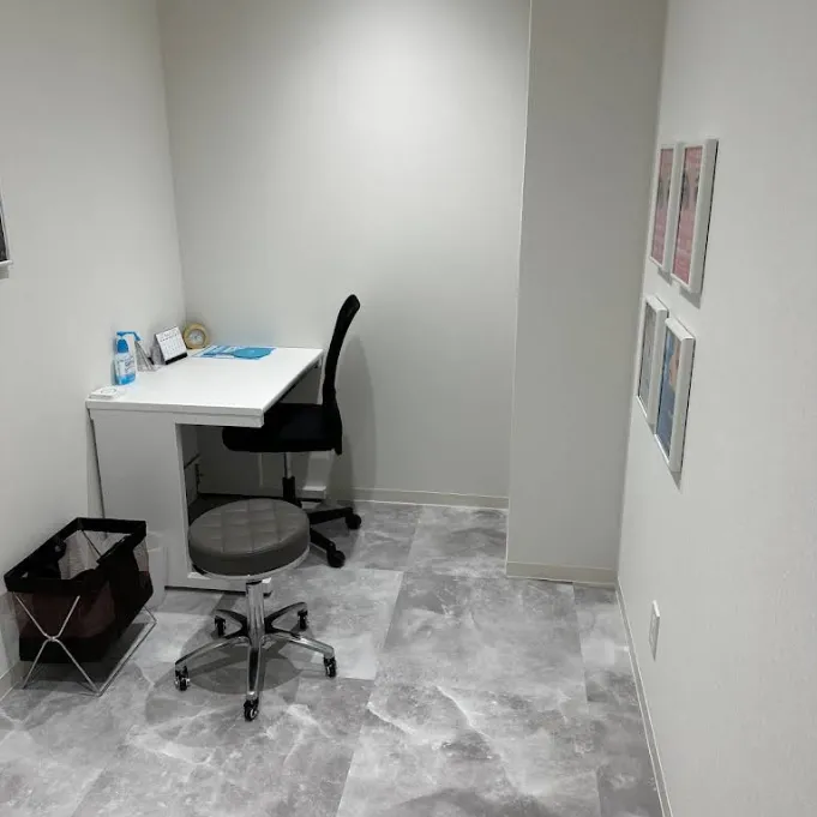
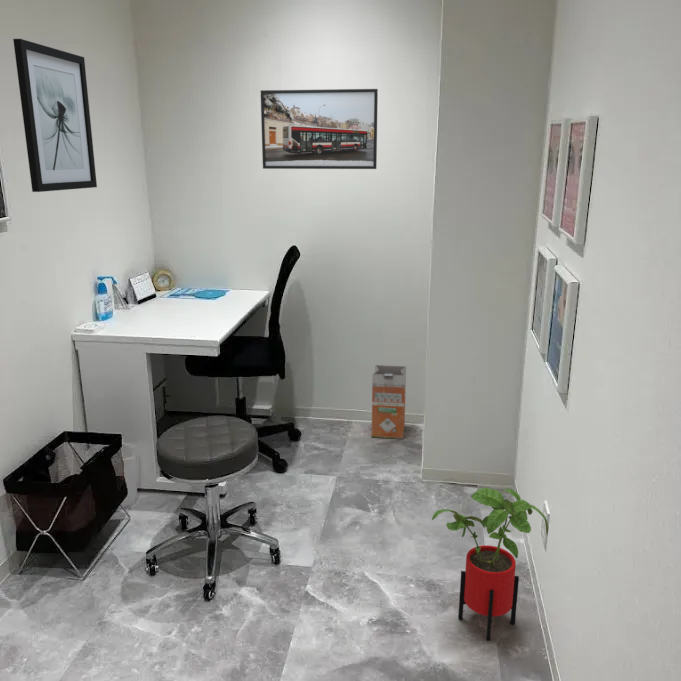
+ wall art [12,38,98,193]
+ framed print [260,88,379,170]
+ house plant [431,487,549,641]
+ waste bin [371,364,407,440]
